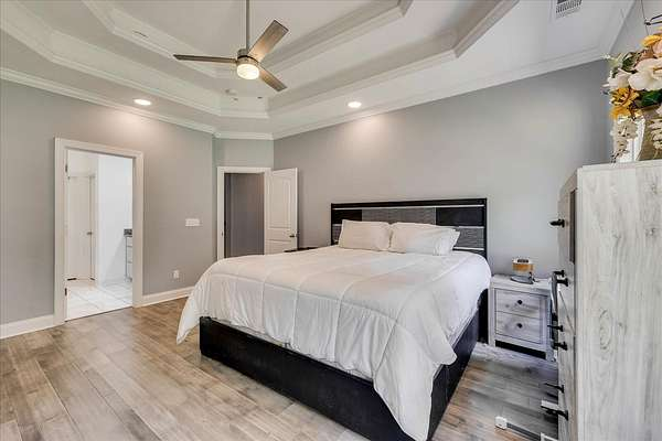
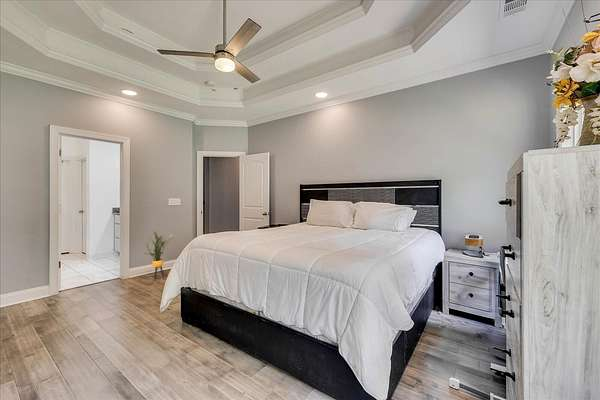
+ house plant [142,229,175,280]
